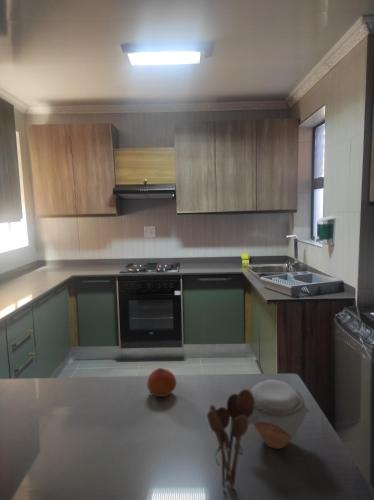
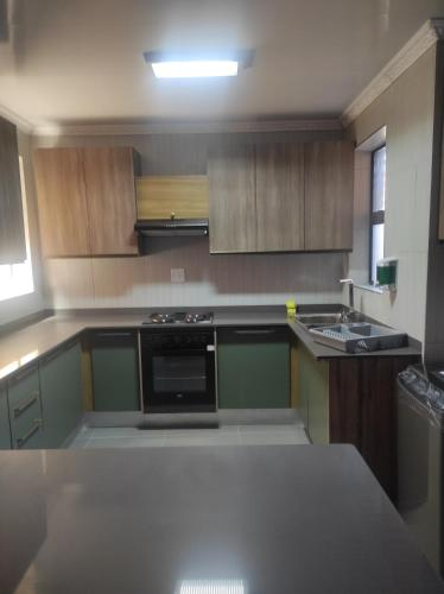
- jar [247,378,310,450]
- fruit [146,367,177,398]
- utensil holder [206,388,255,492]
